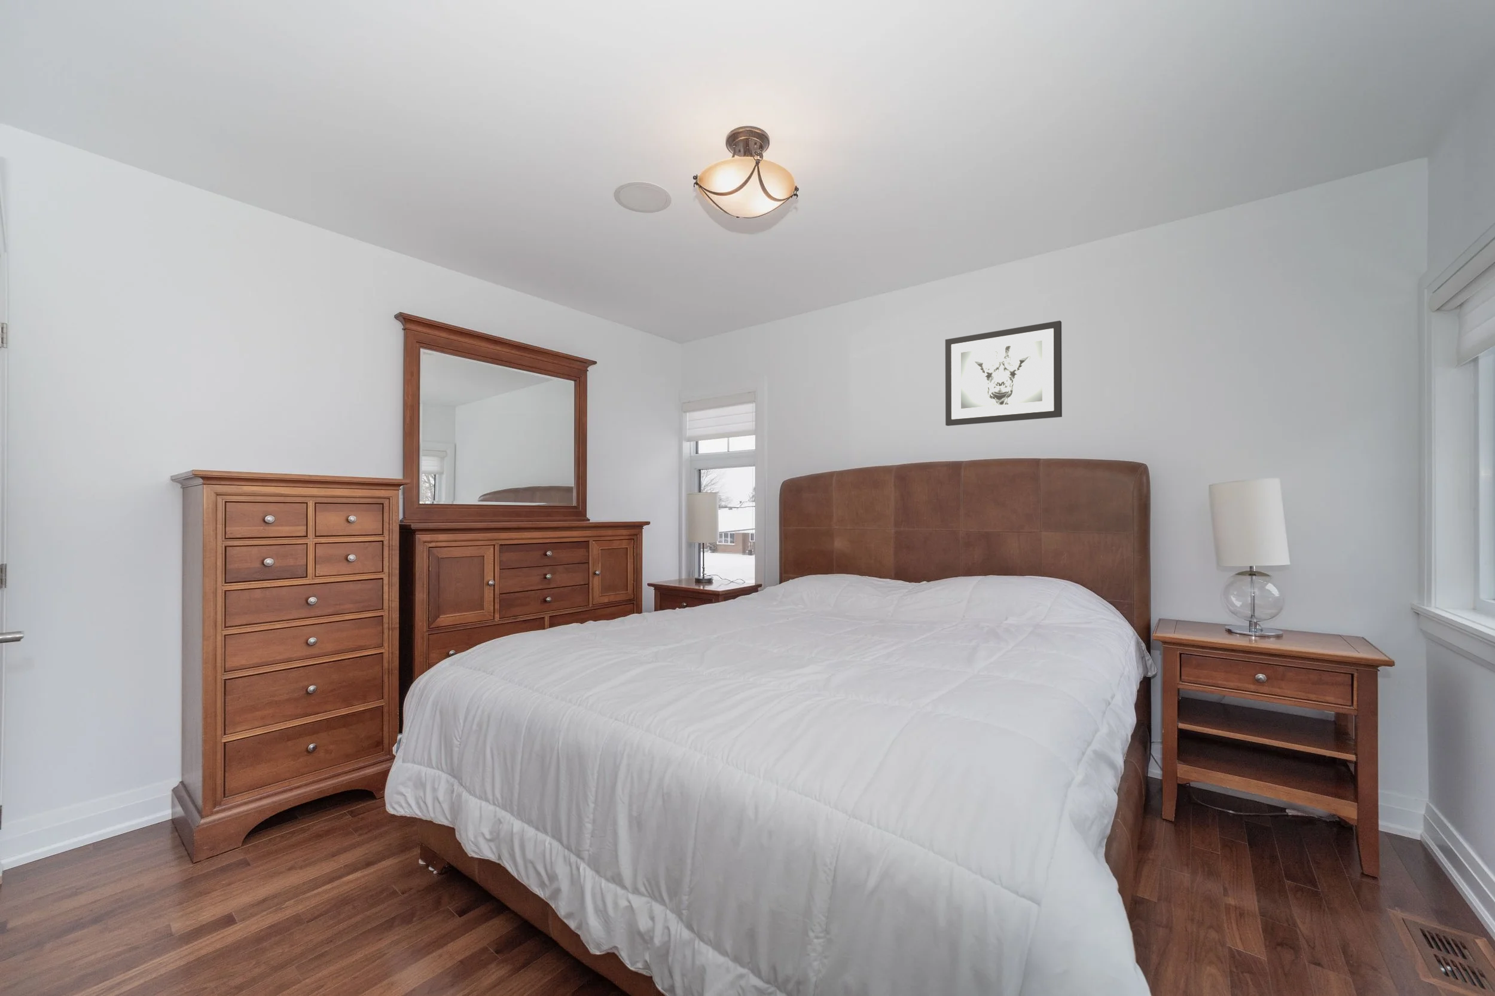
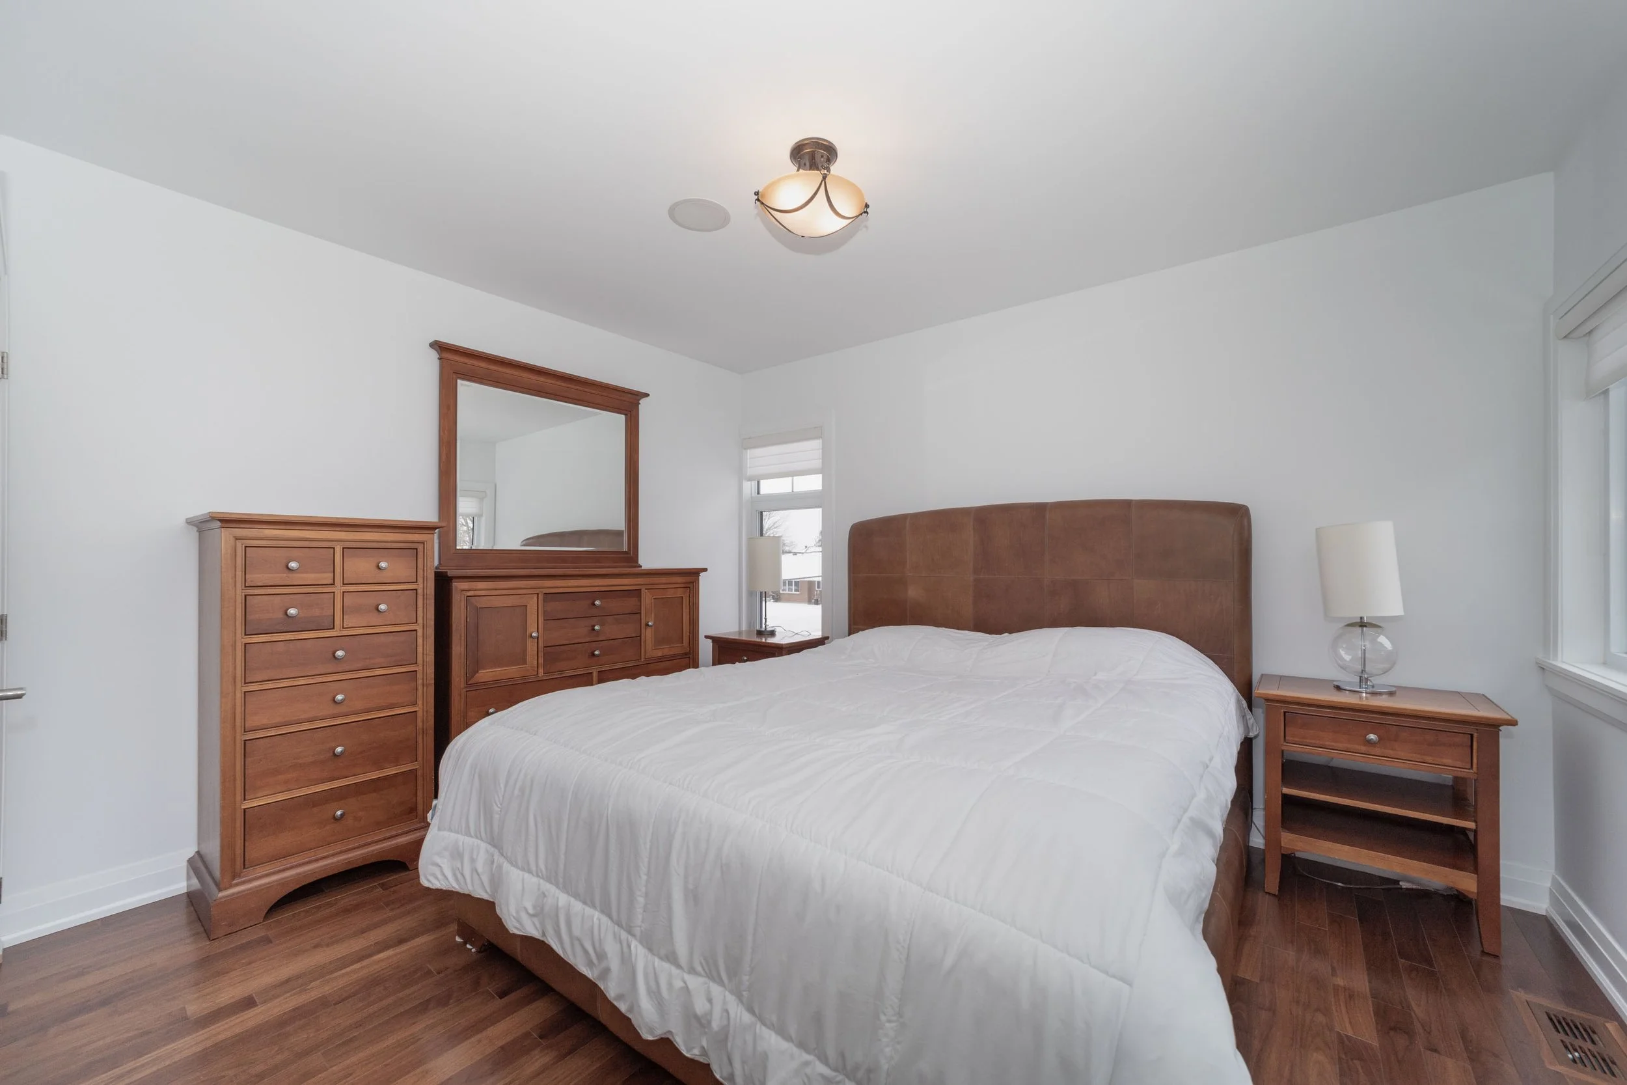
- wall art [944,320,1062,427]
